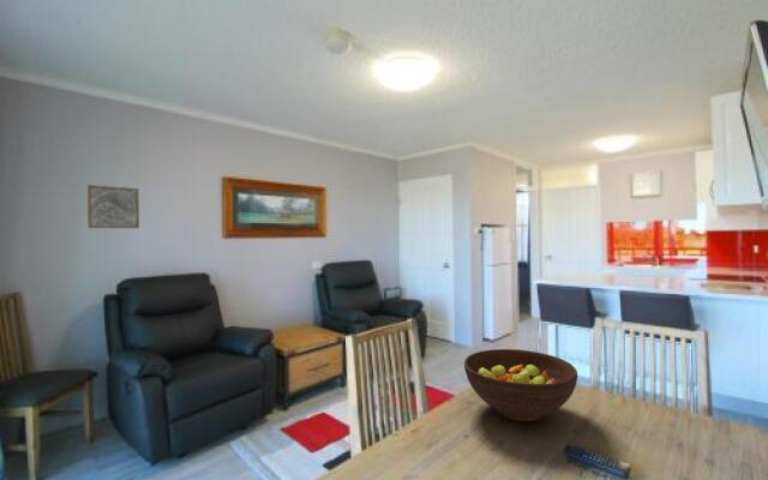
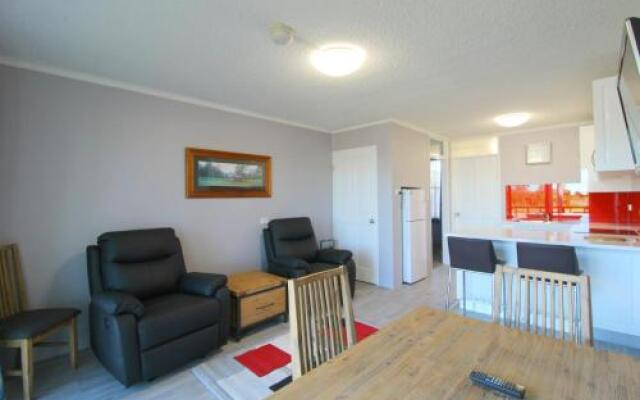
- wall art [86,184,140,229]
- fruit bowl [463,348,578,422]
